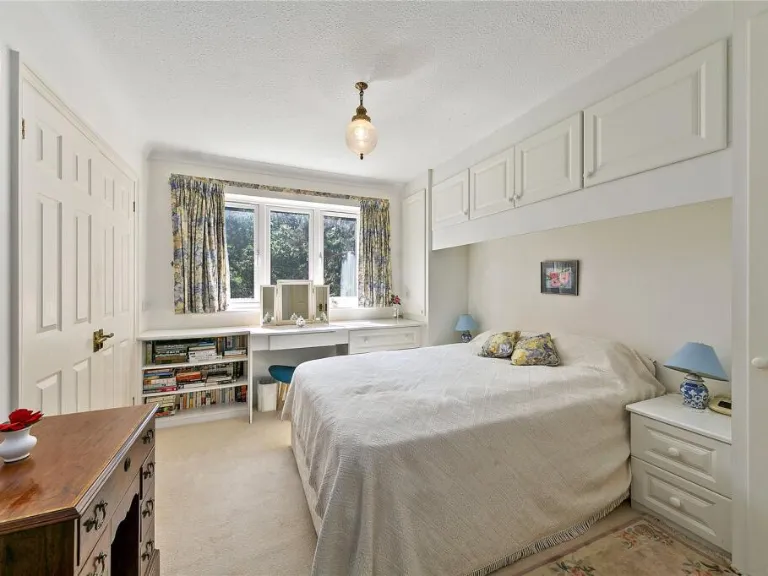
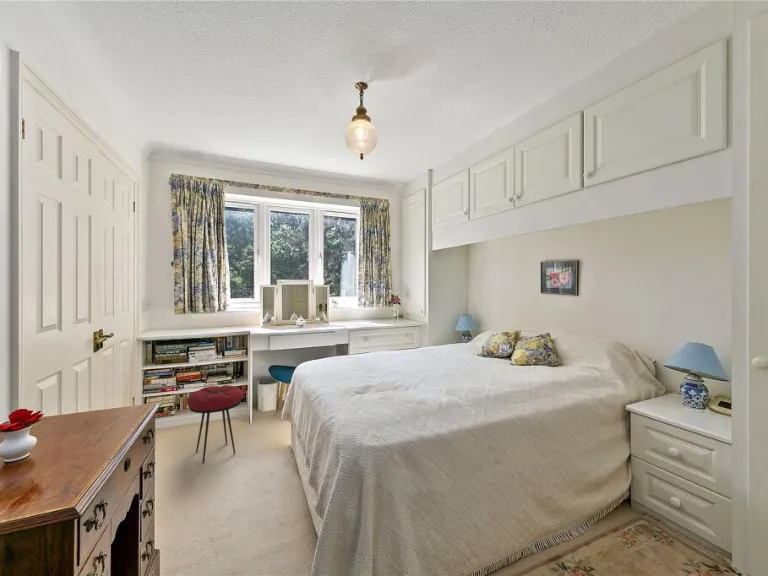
+ stool [186,384,244,465]
